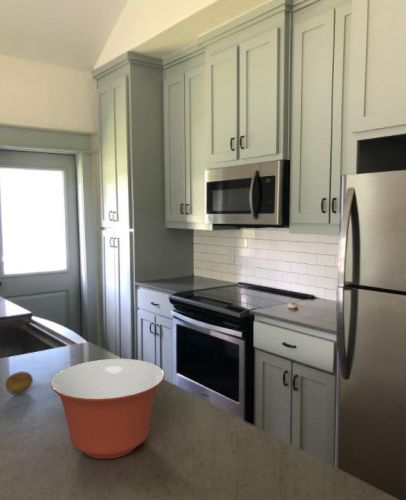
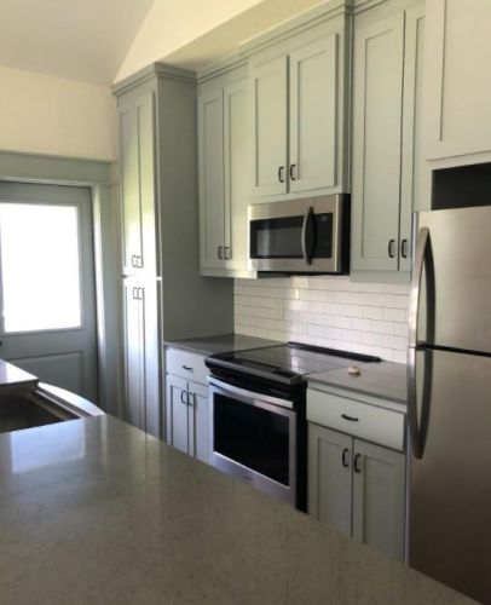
- mixing bowl [50,358,166,460]
- fruit [5,370,34,395]
